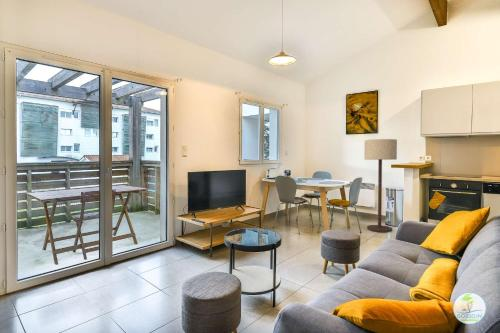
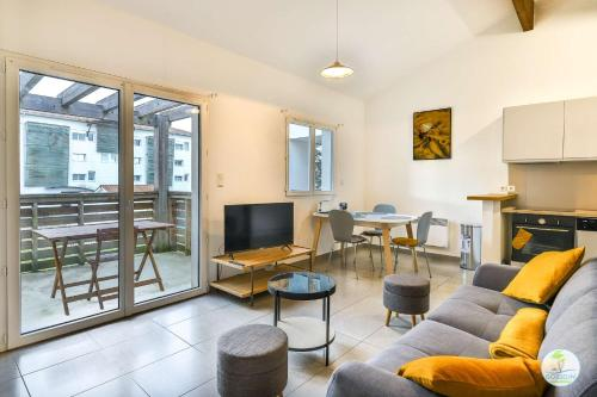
- floor lamp [363,138,398,233]
